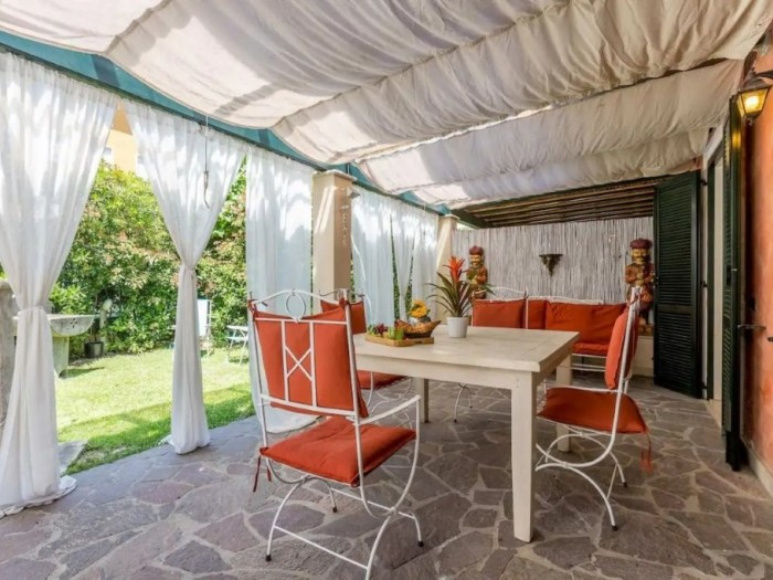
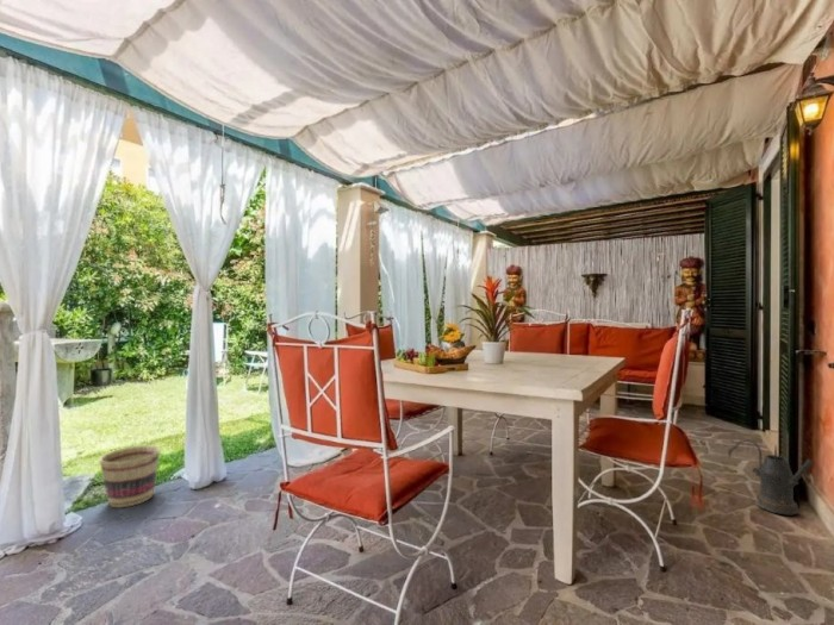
+ basket [98,444,161,508]
+ watering can [727,438,815,515]
